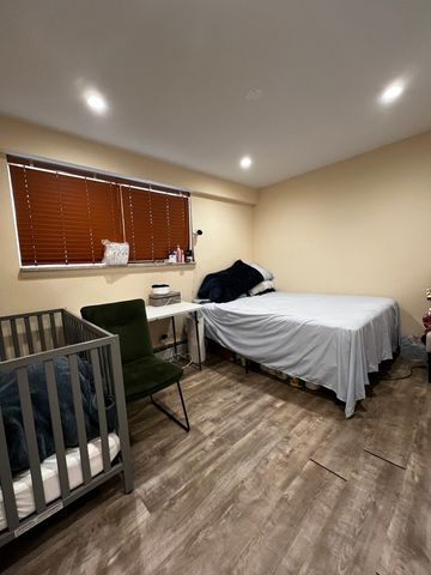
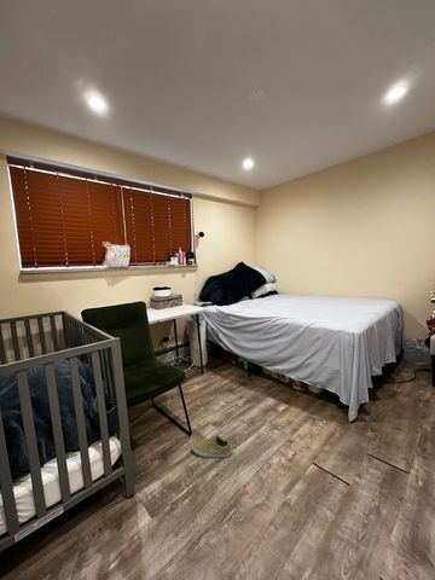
+ sneaker [190,434,232,459]
